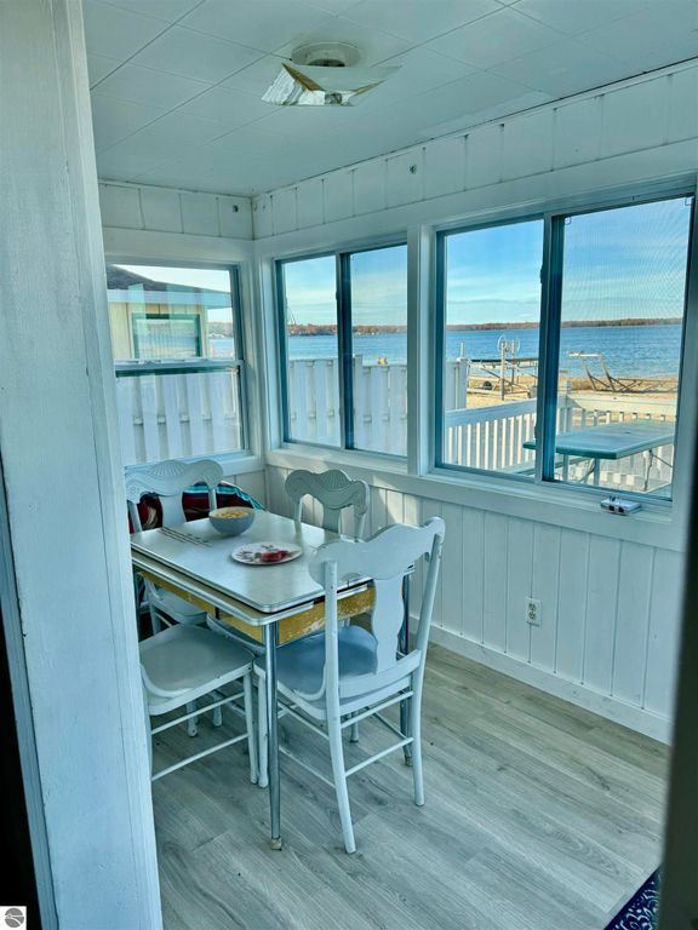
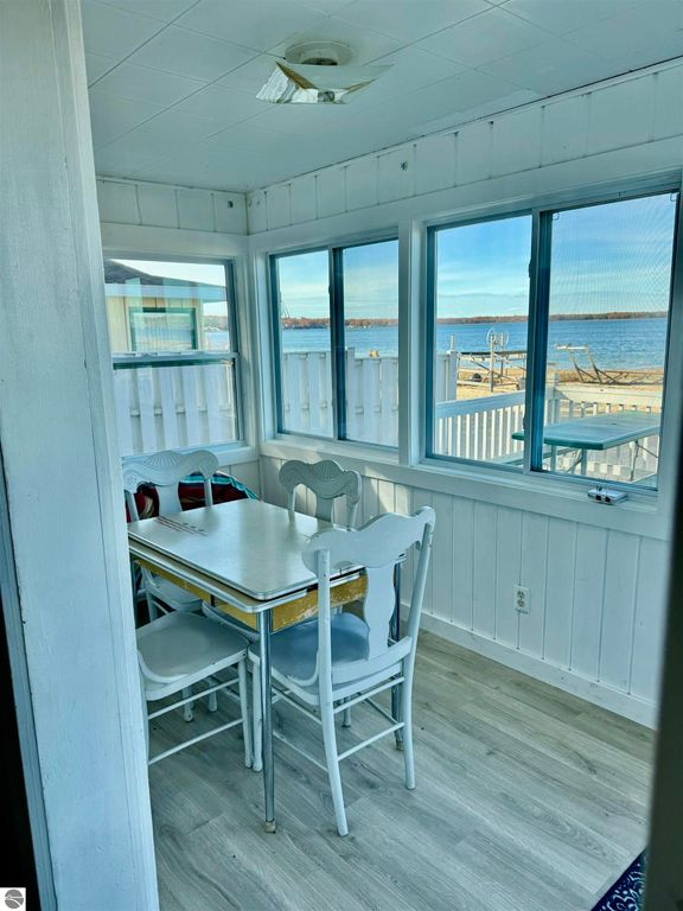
- cereal bowl [207,506,256,538]
- plate [230,540,303,566]
